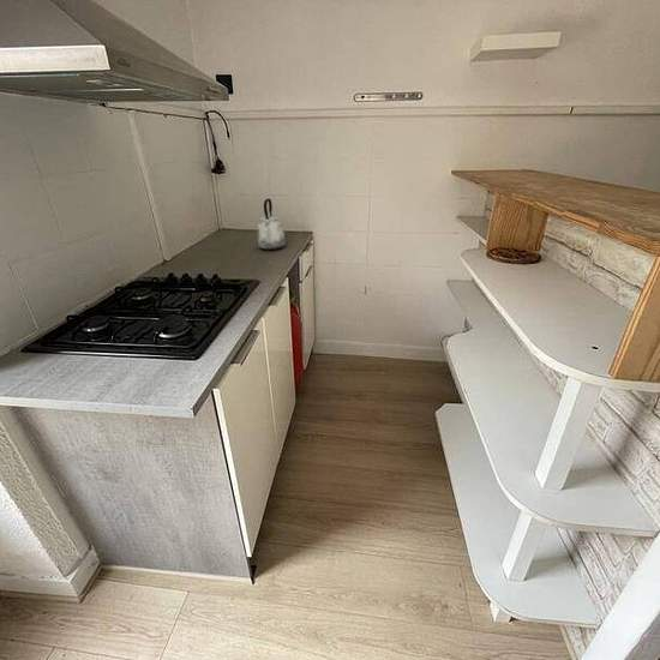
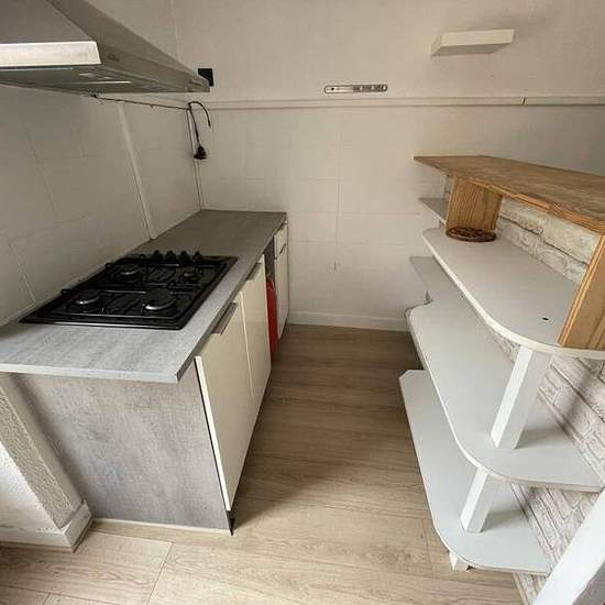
- kettle [257,198,287,251]
